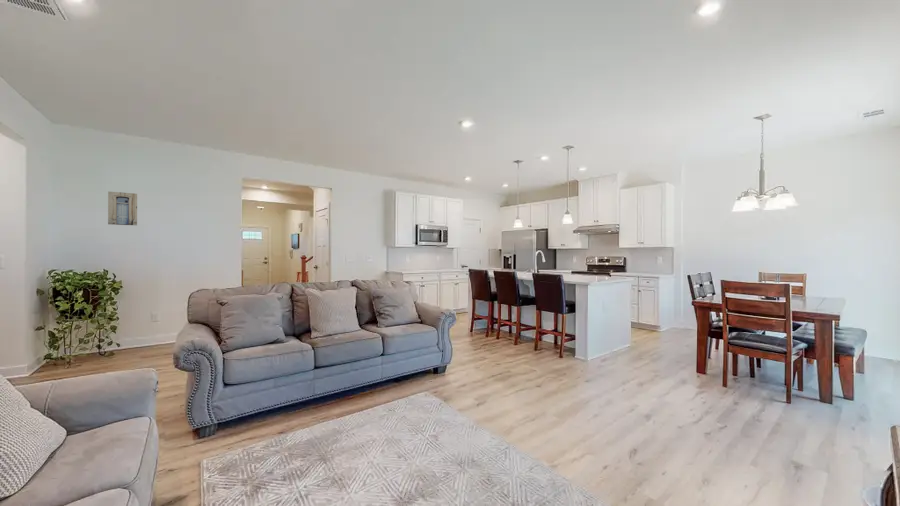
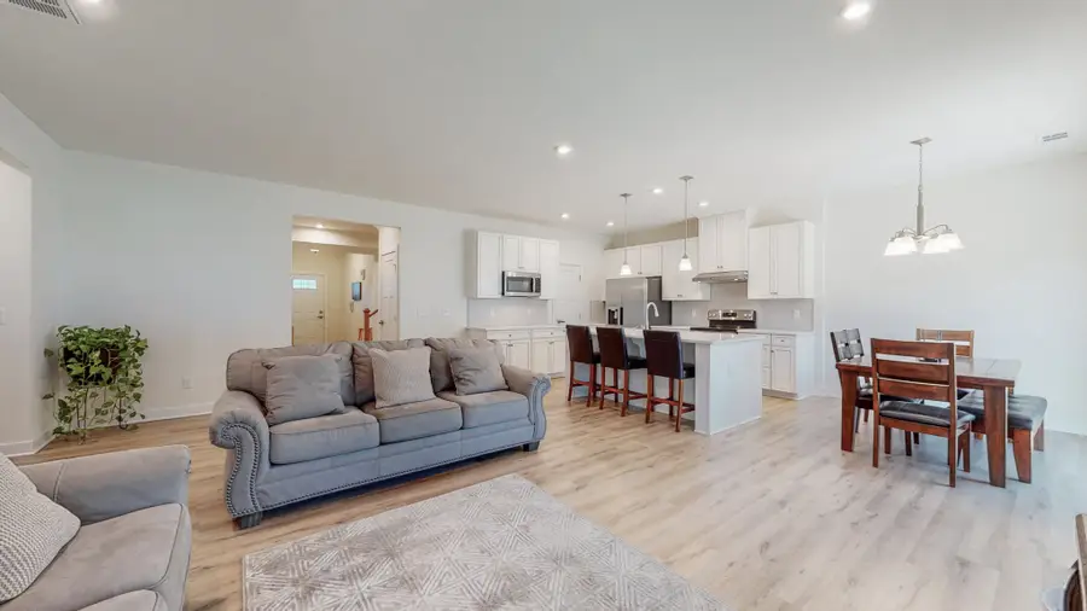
- wall art [107,190,138,226]
